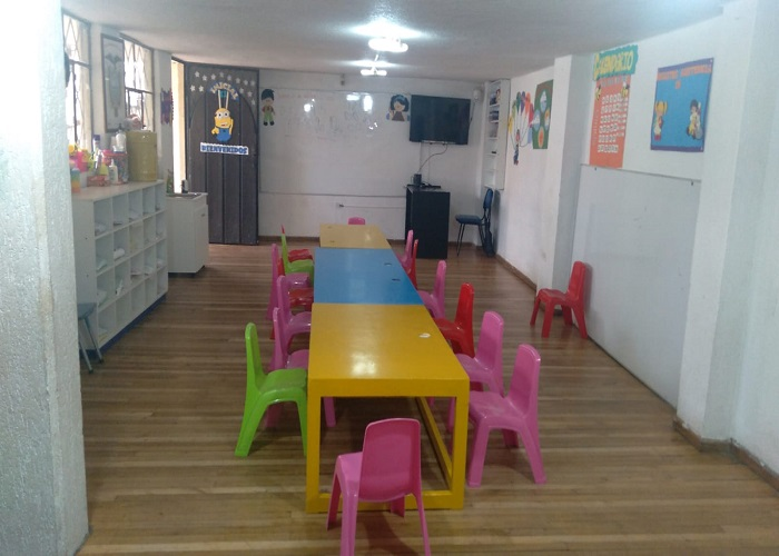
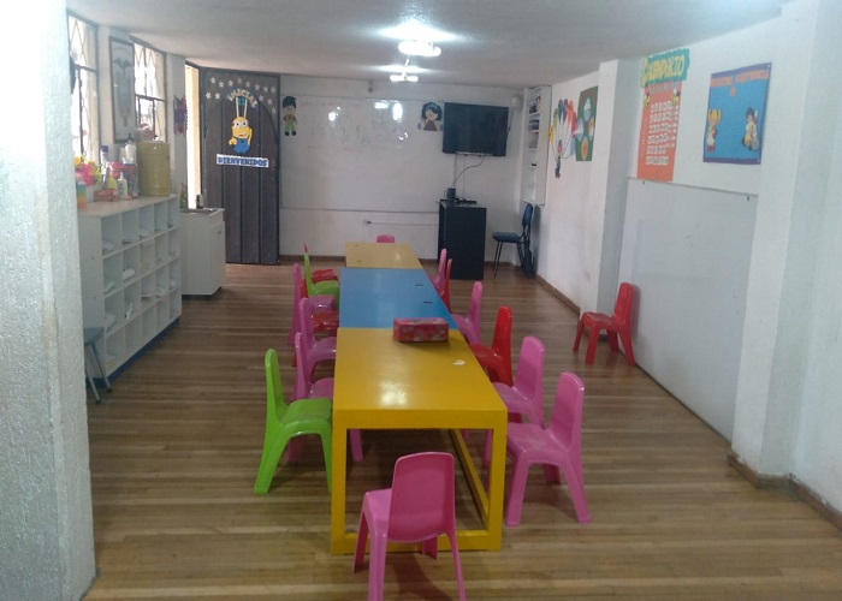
+ tissue box [392,316,450,343]
